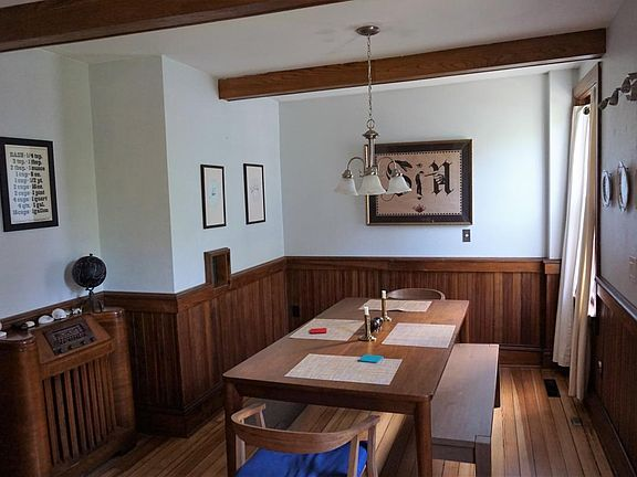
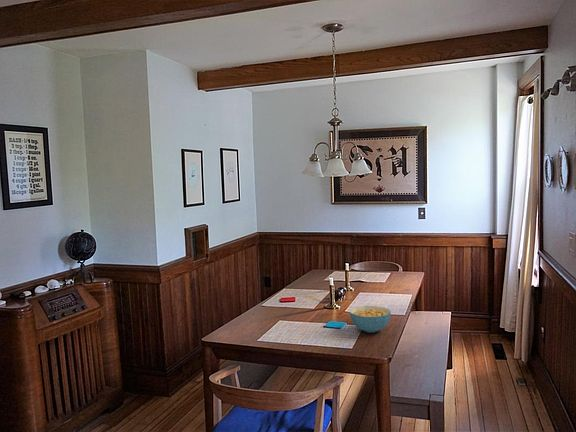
+ cereal bowl [349,305,392,334]
